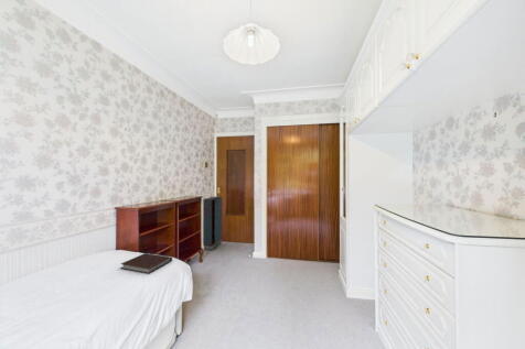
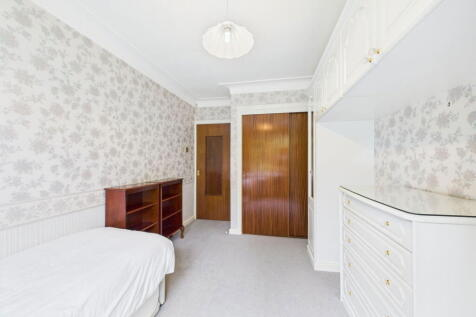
- cabinet [202,196,223,252]
- notebook [119,252,173,275]
